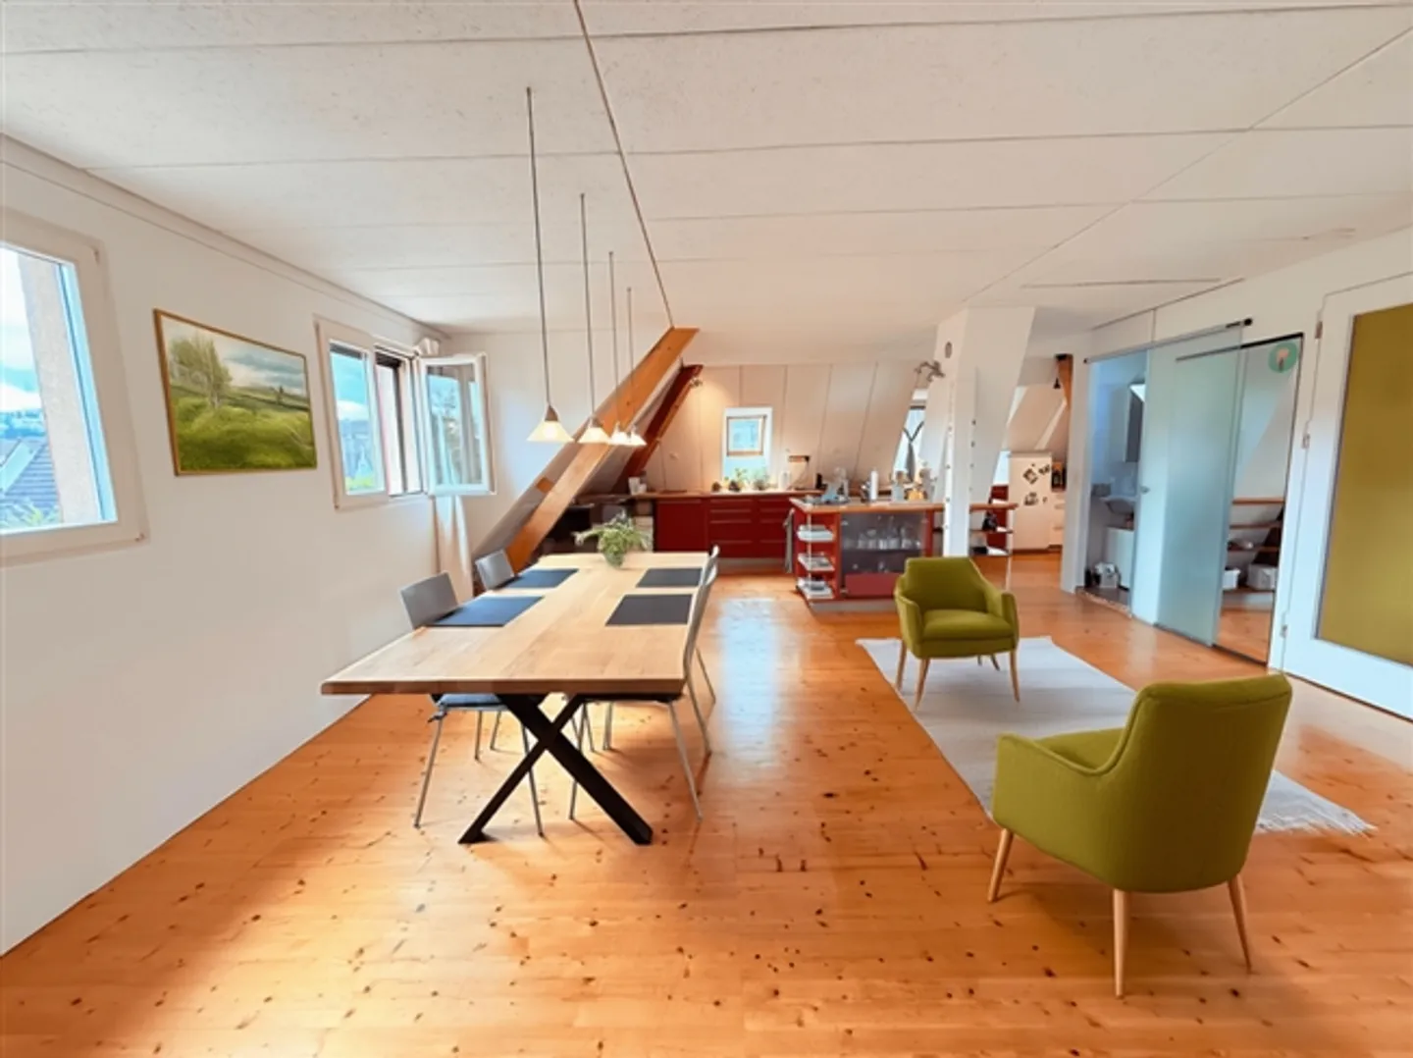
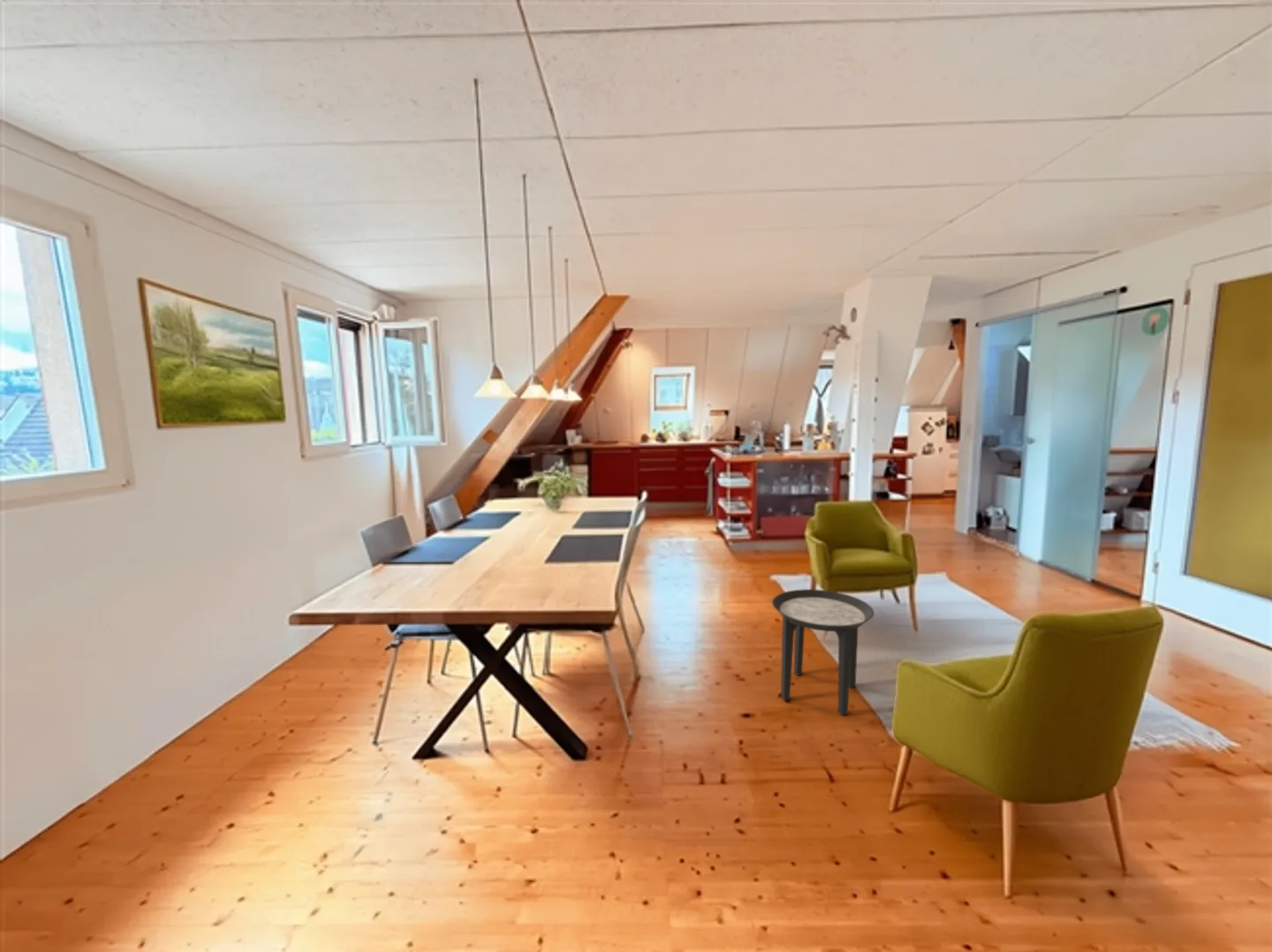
+ side table [771,588,874,716]
